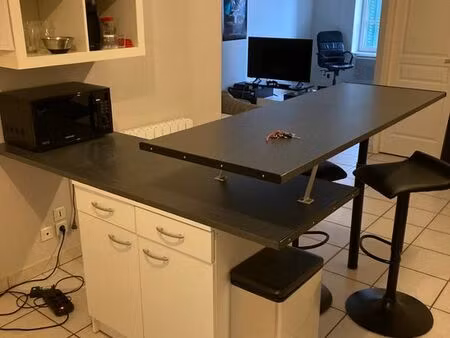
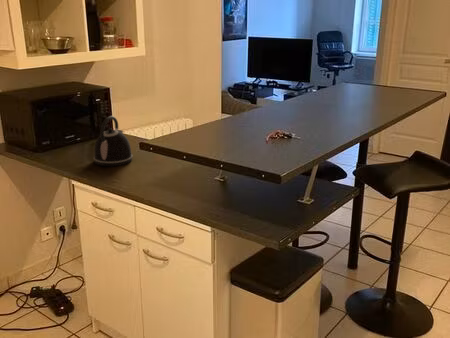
+ kettle [93,115,134,167]
